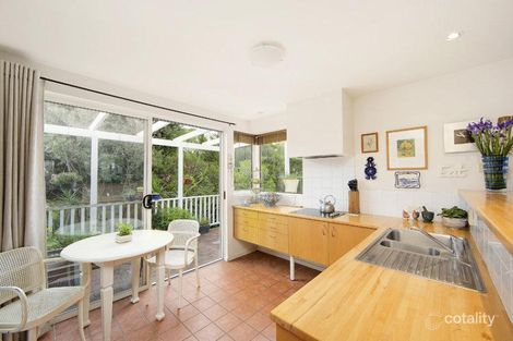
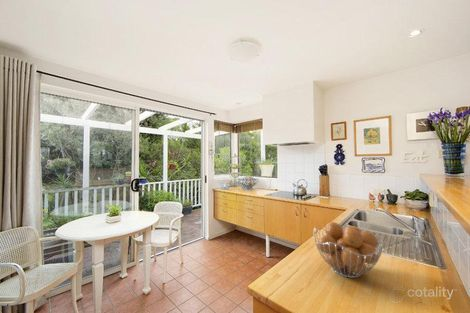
+ fruit basket [312,221,385,279]
